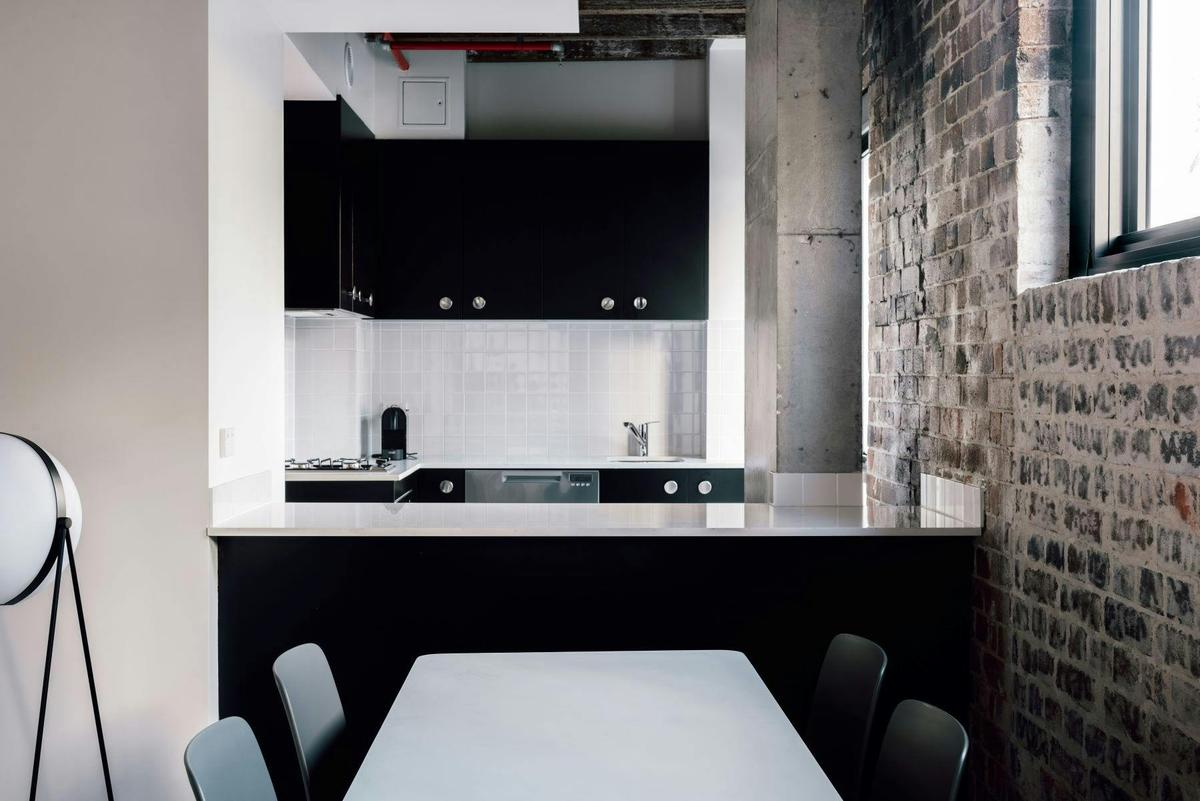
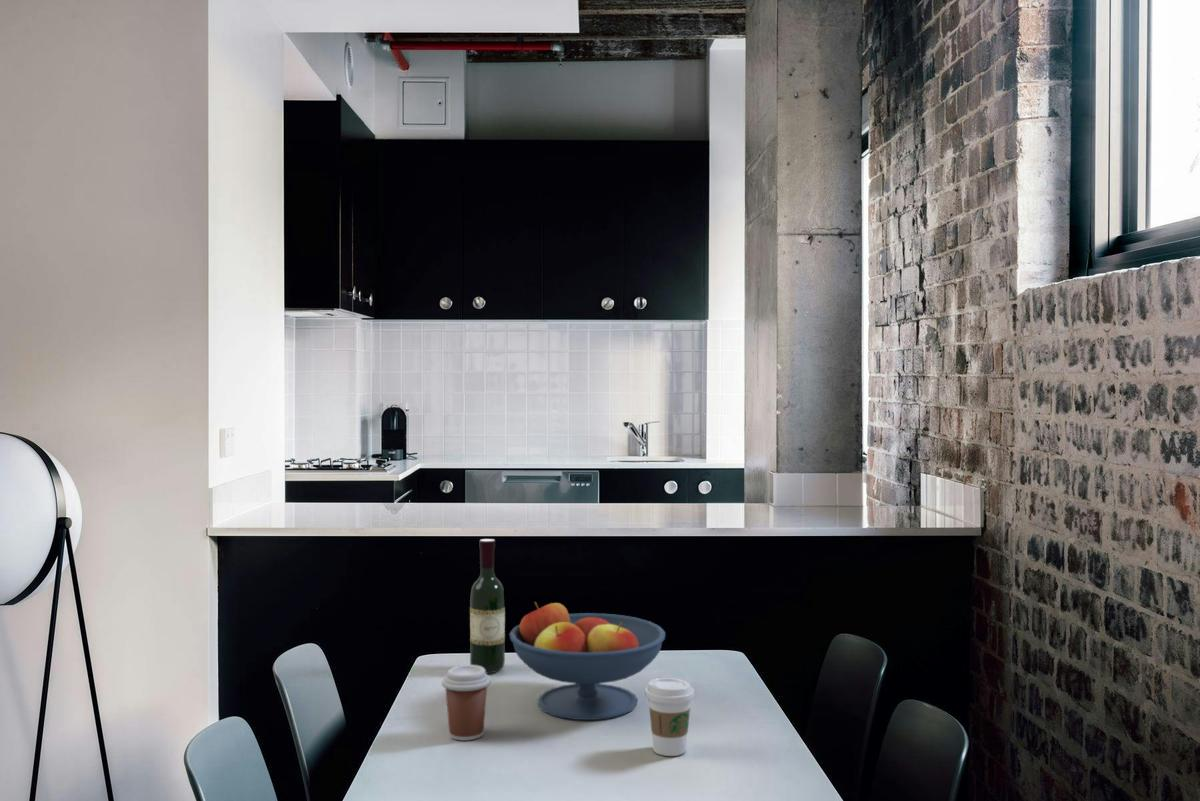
+ coffee cup [644,677,695,757]
+ wine bottle [469,538,506,674]
+ coffee cup [441,664,492,741]
+ fruit bowl [508,601,666,721]
